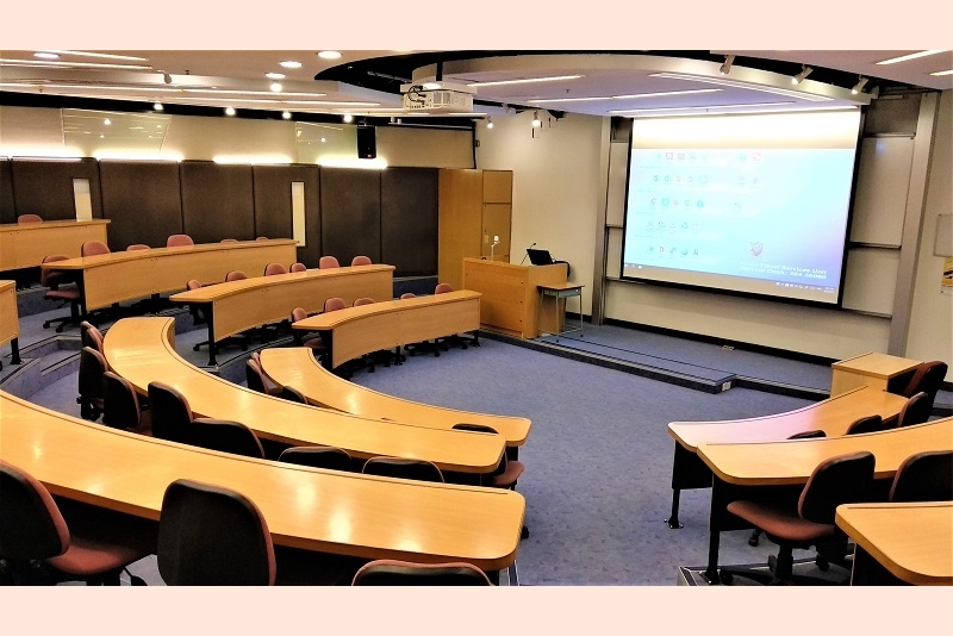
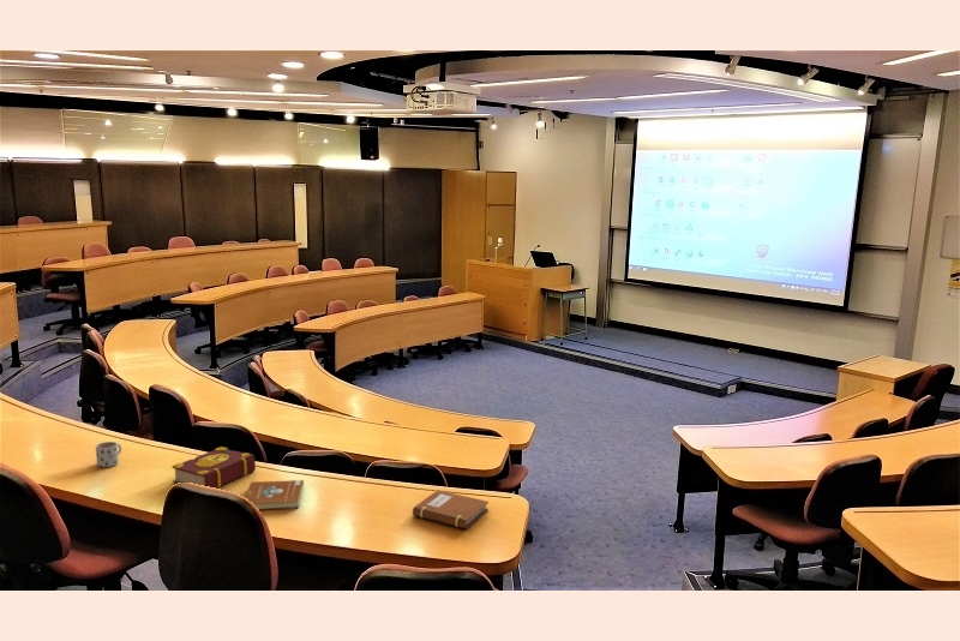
+ notebook [412,489,490,529]
+ mug [95,441,122,468]
+ book [244,479,305,511]
+ book [172,445,257,489]
